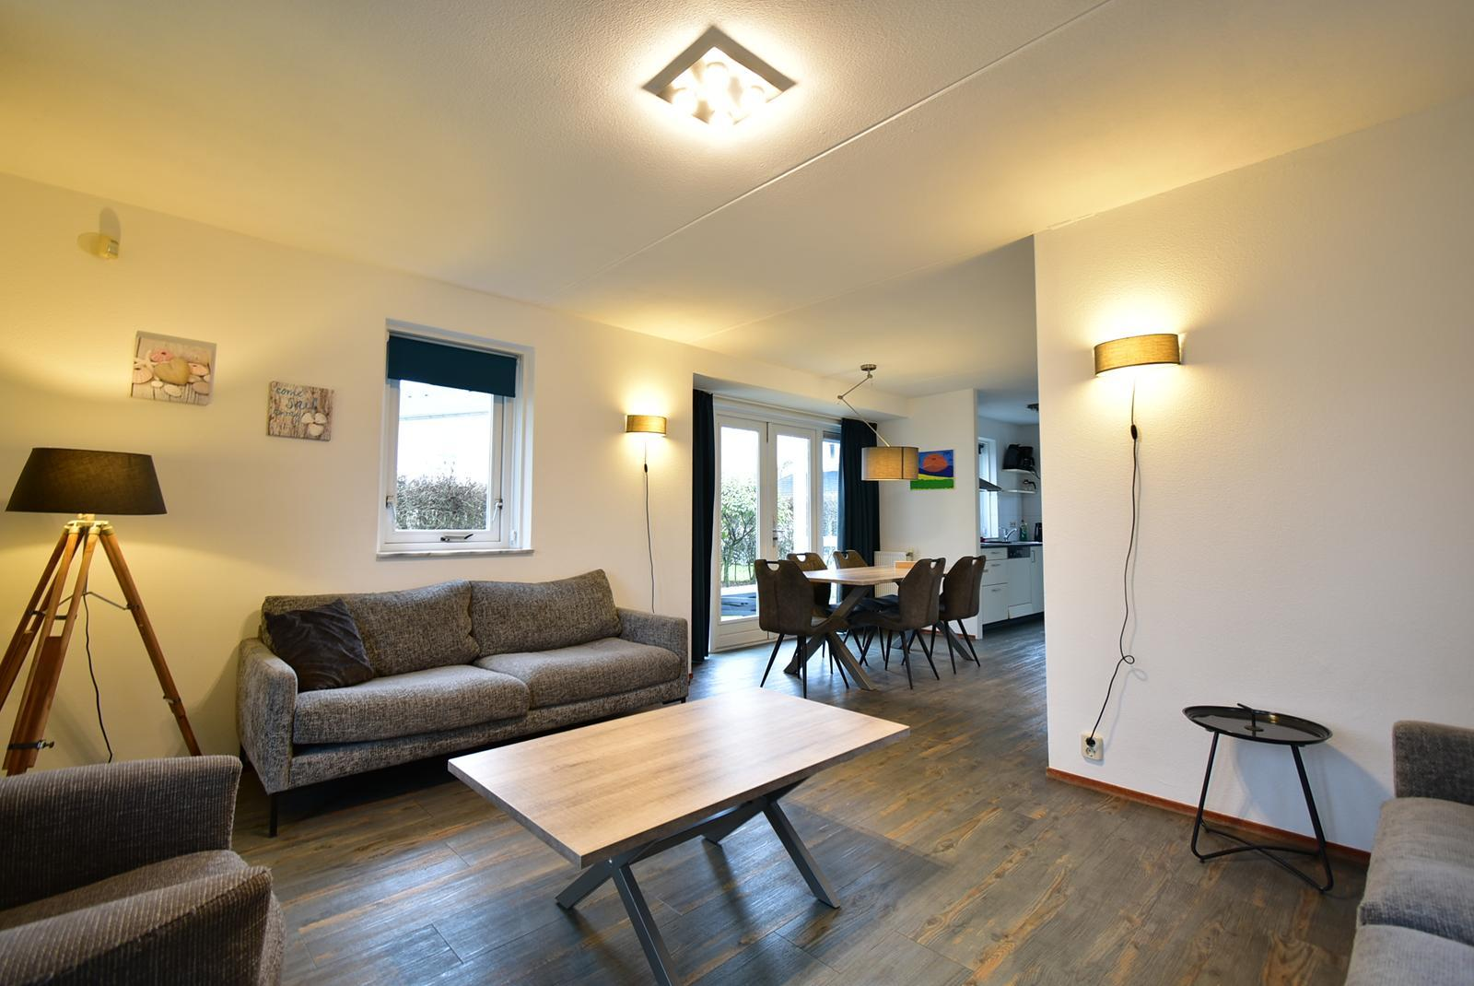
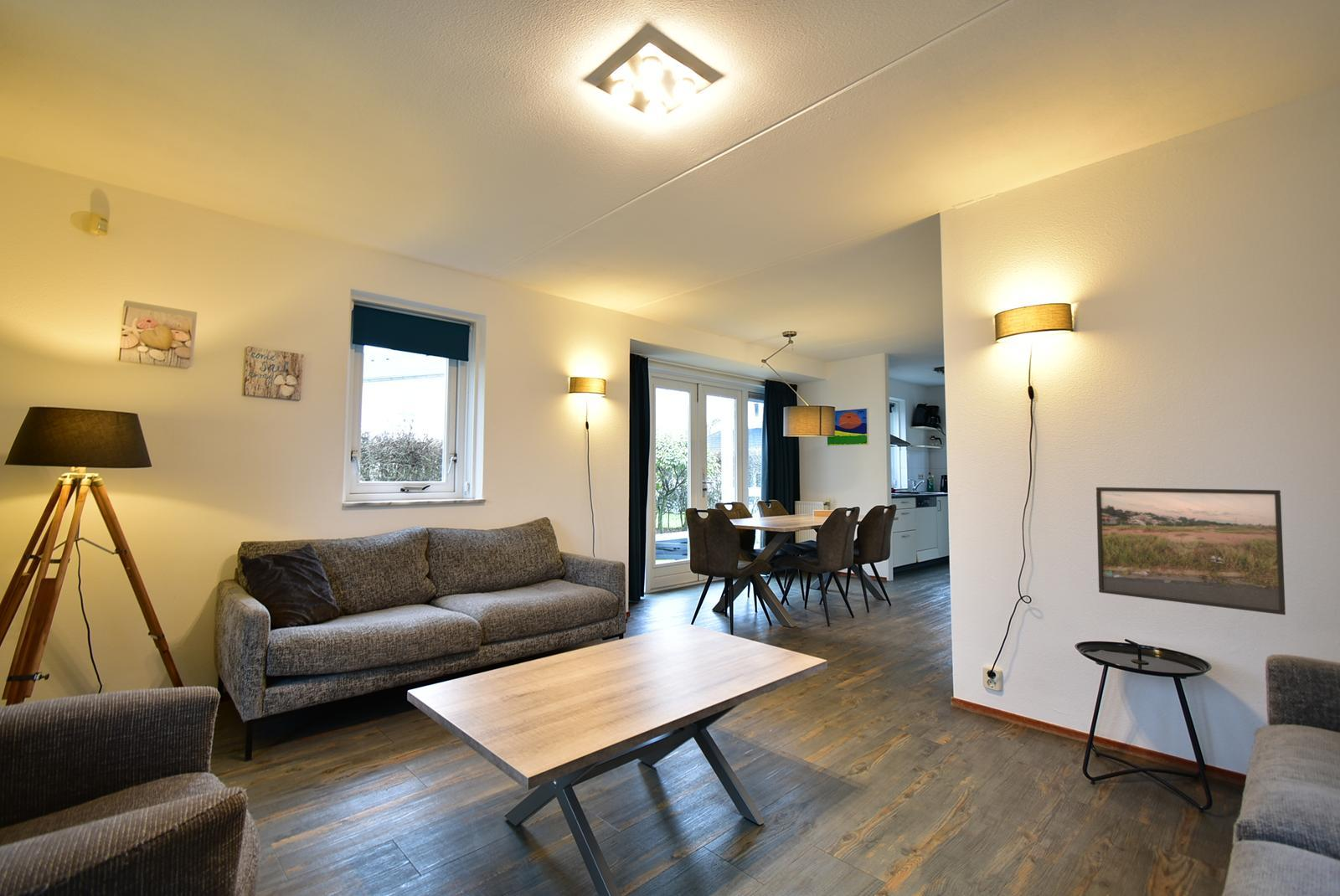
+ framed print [1095,487,1286,615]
